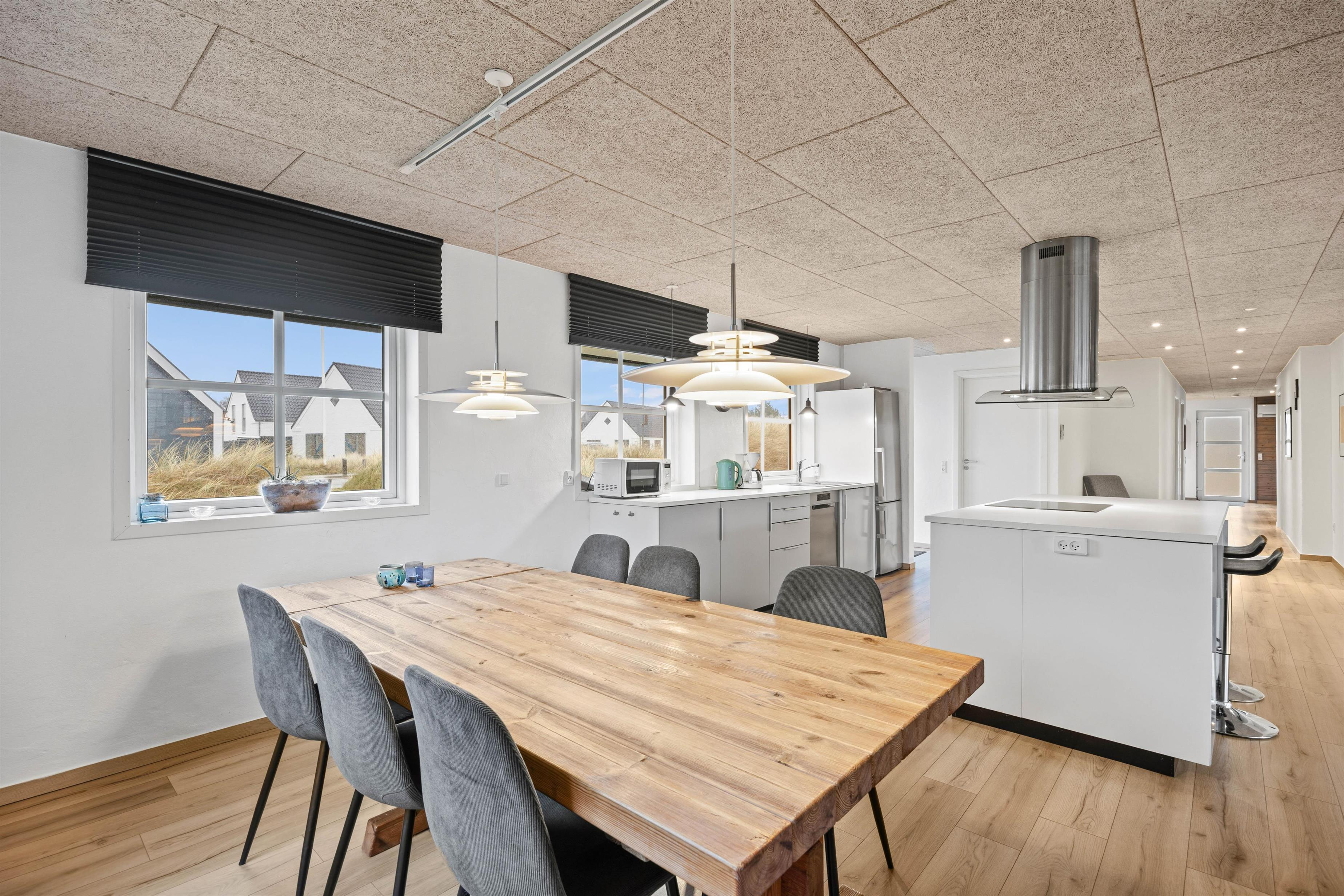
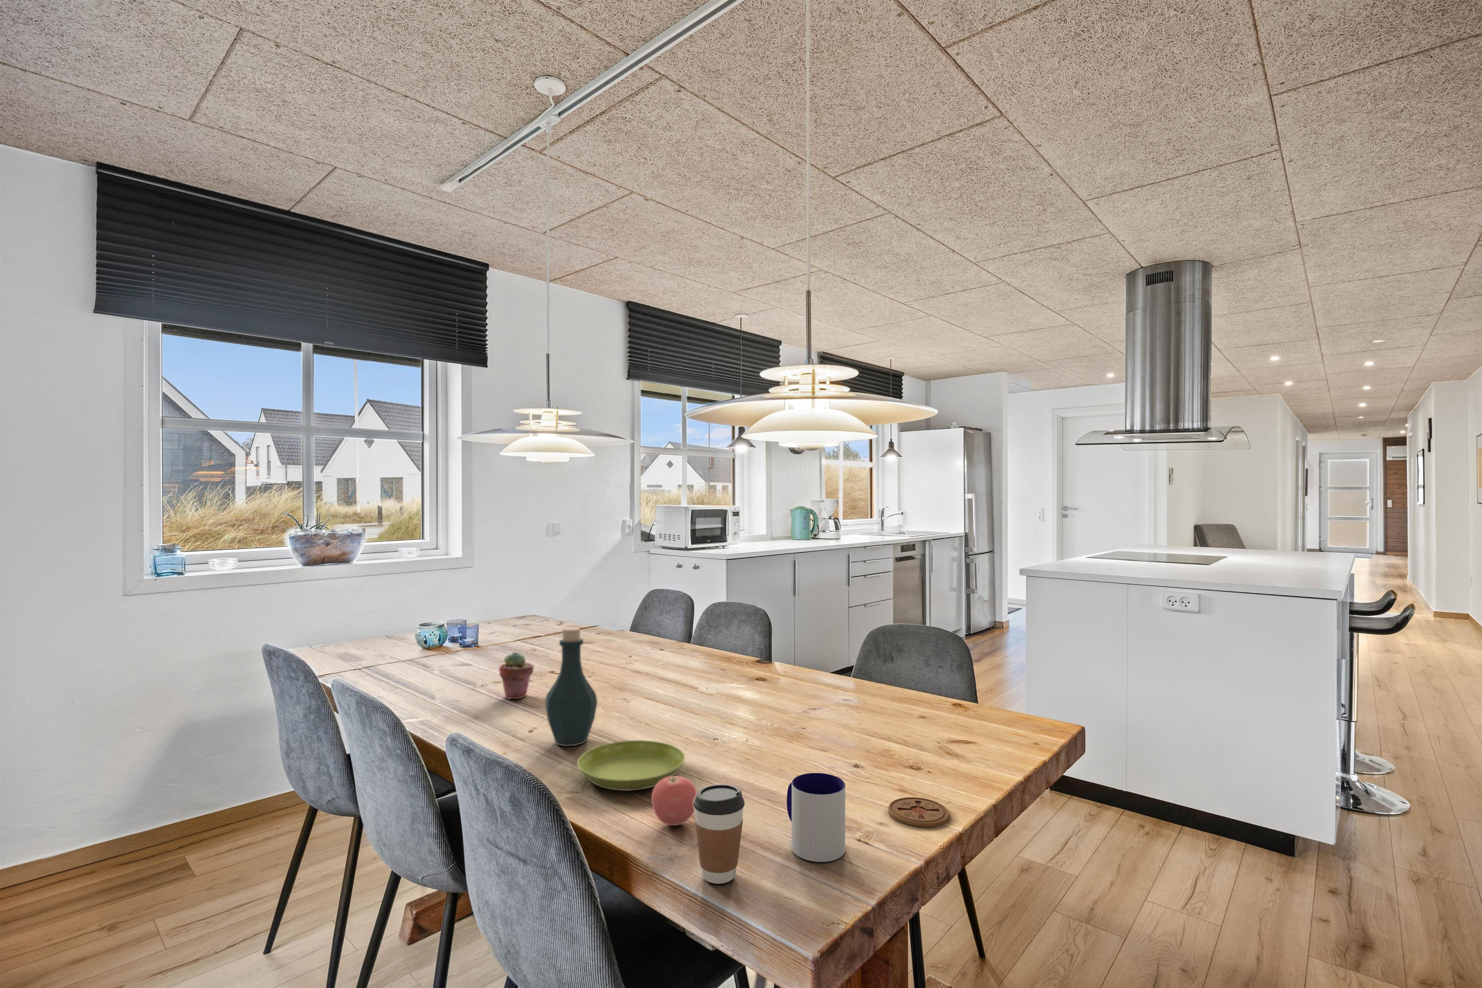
+ coffee cup [694,784,745,884]
+ apple [652,774,697,826]
+ potted succulent [498,652,535,700]
+ coaster [888,797,949,827]
+ mug [786,773,846,862]
+ bottle [545,626,598,747]
+ saucer [577,740,685,791]
